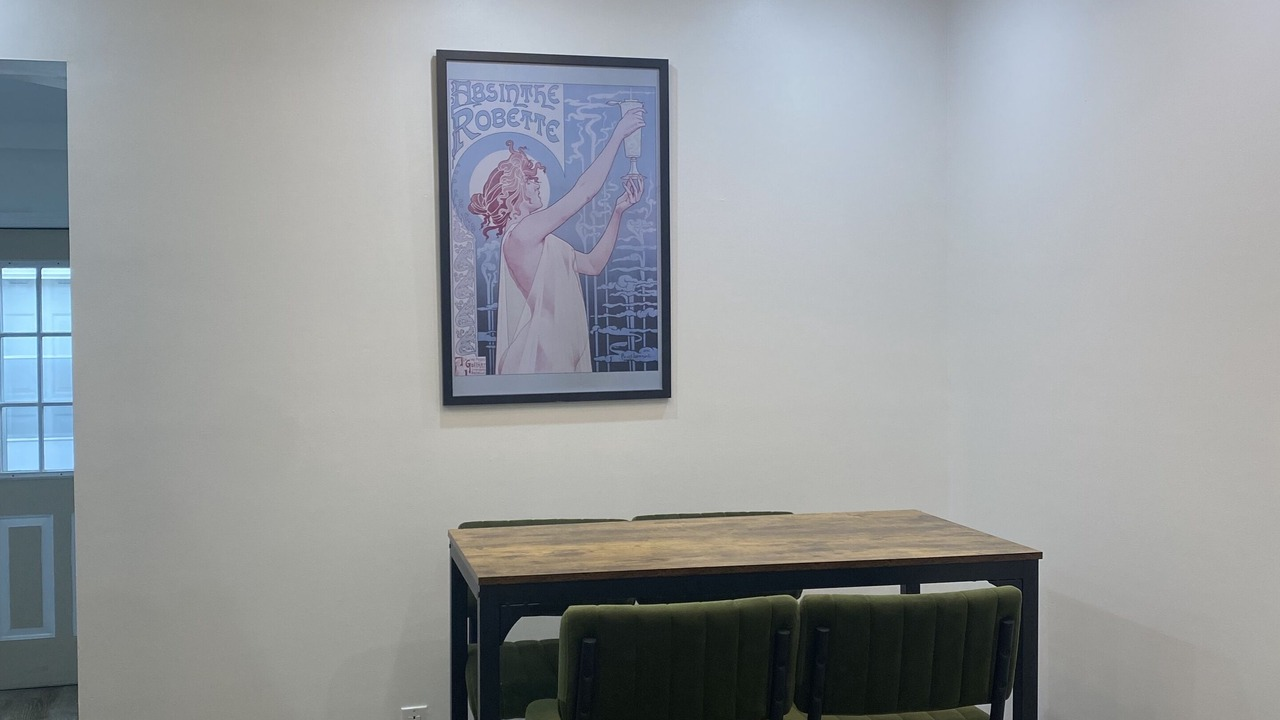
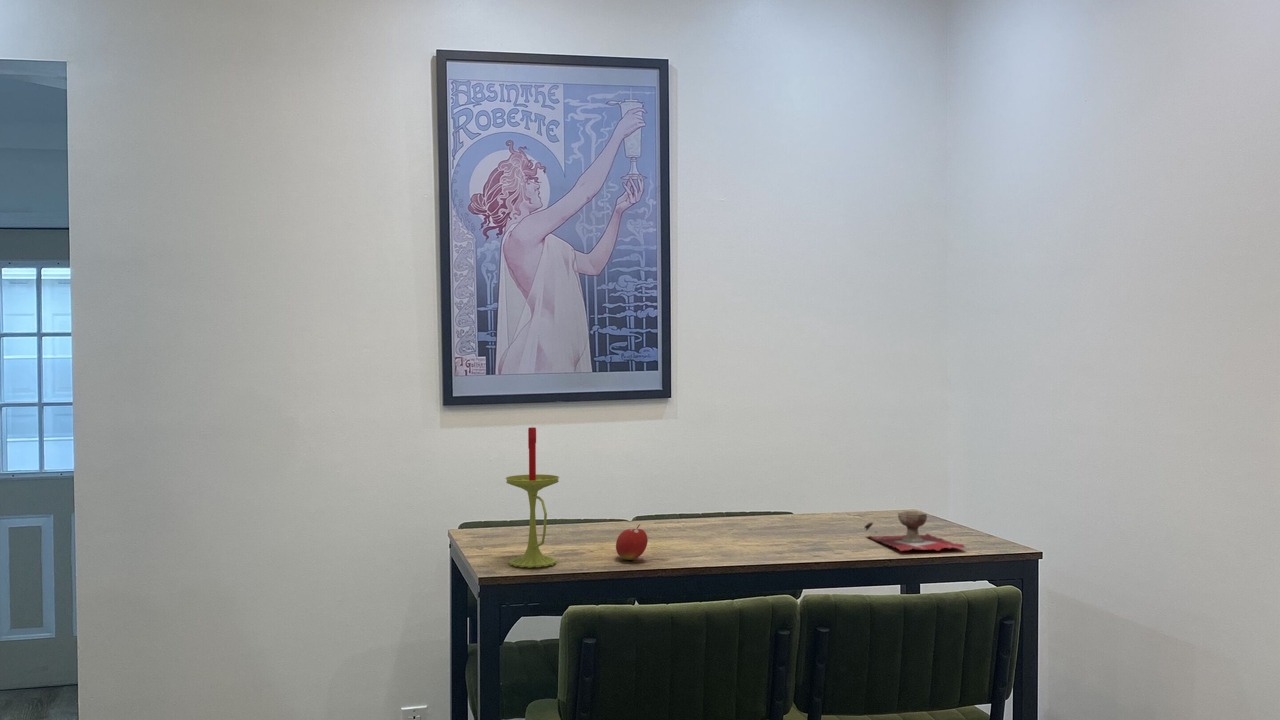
+ fruit [615,524,649,561]
+ candle [504,426,560,568]
+ decorative bowl [863,510,966,552]
